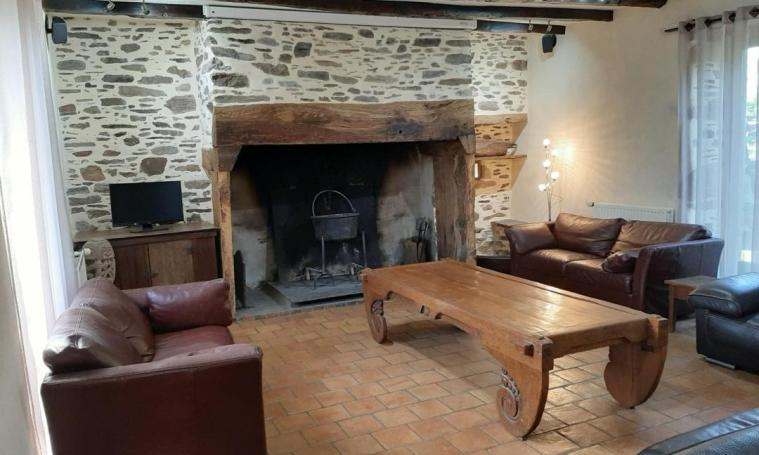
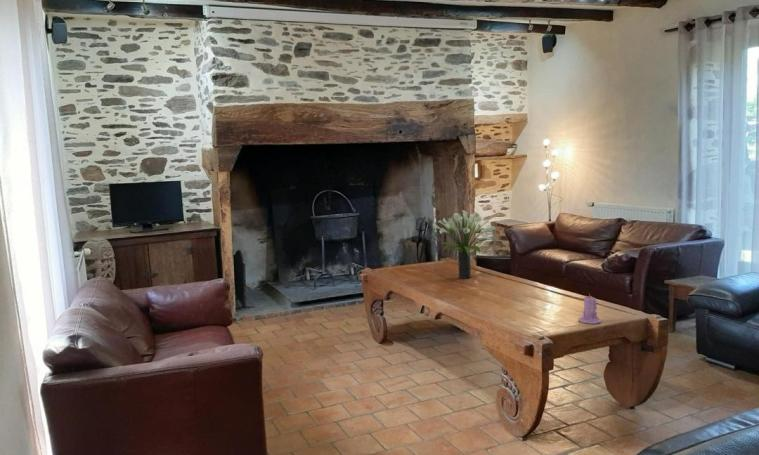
+ potted plant [432,209,496,279]
+ candle [577,292,602,325]
